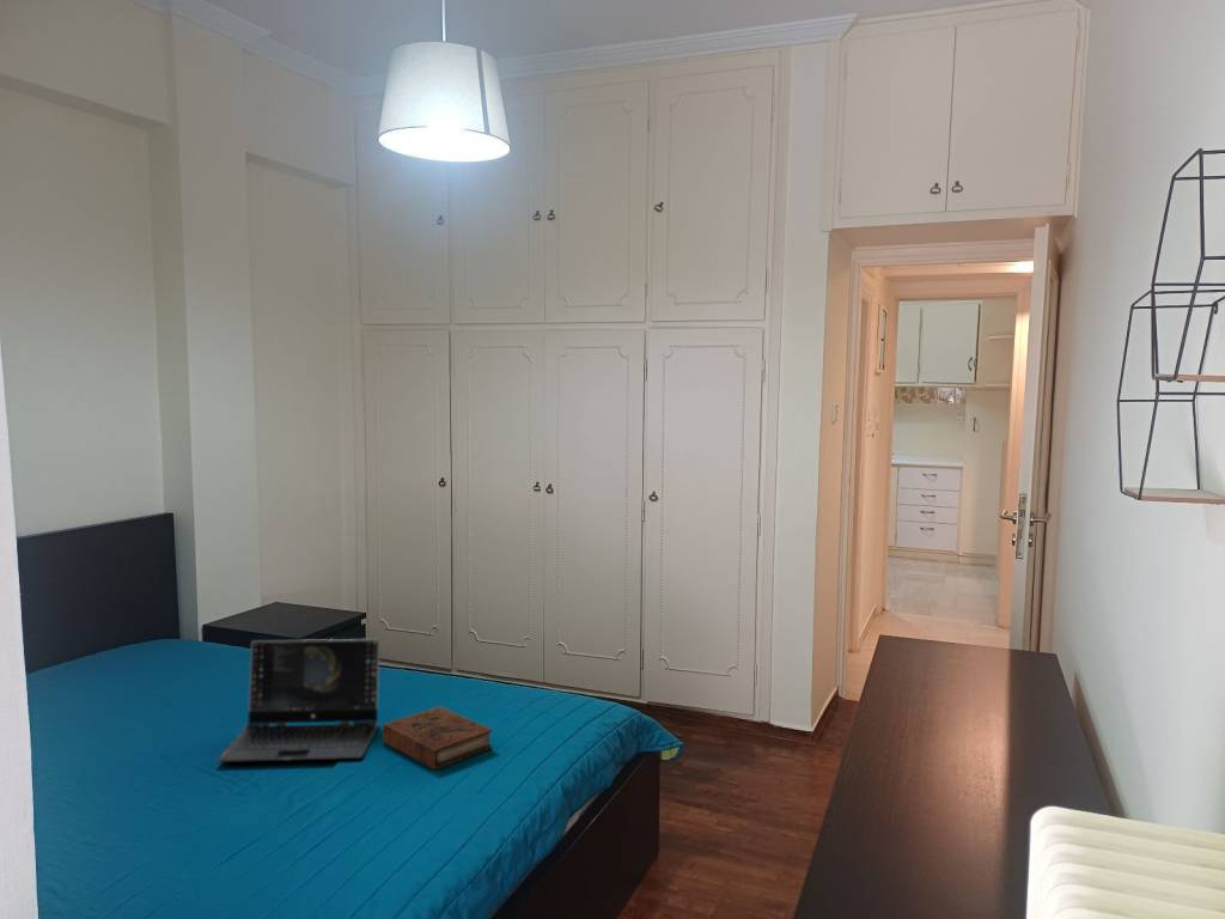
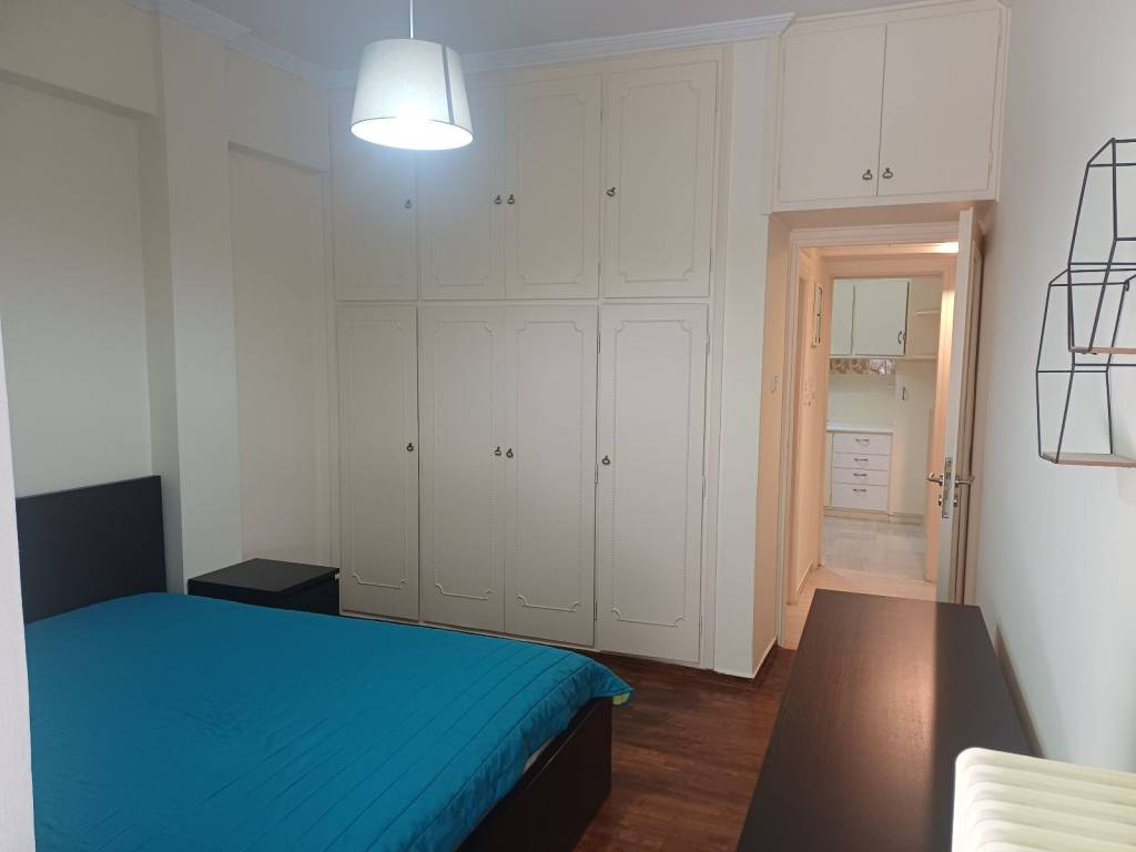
- laptop computer [217,638,380,763]
- book [382,705,493,771]
